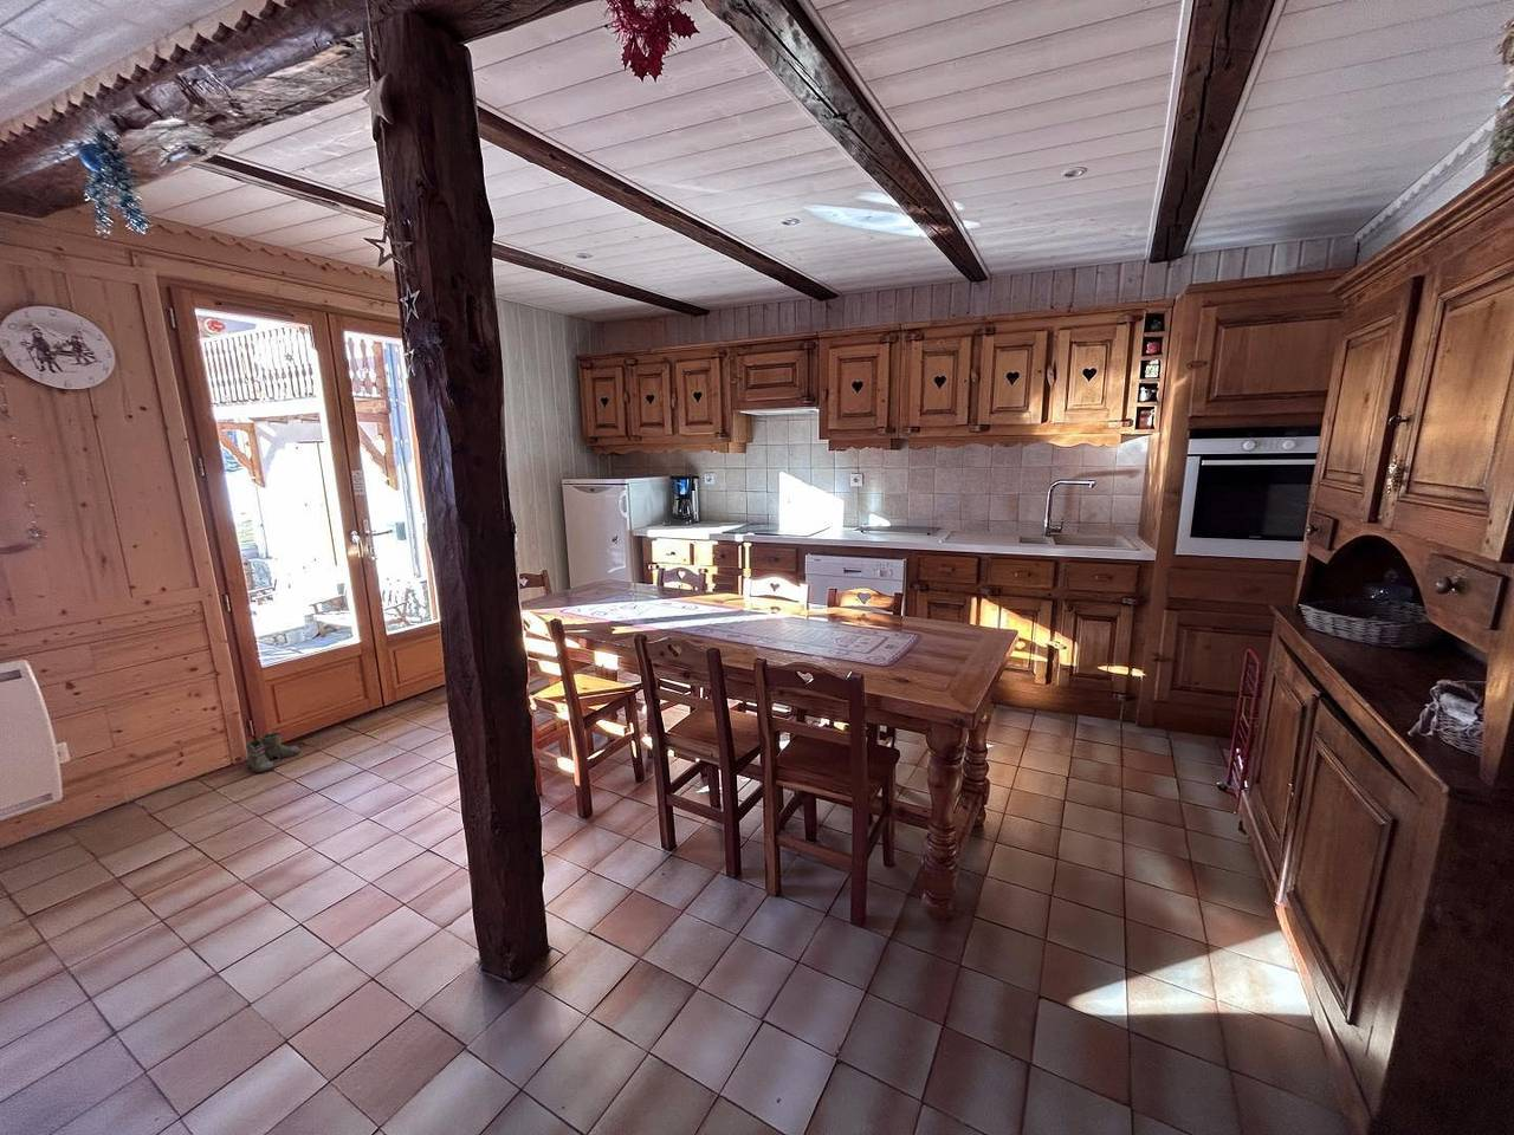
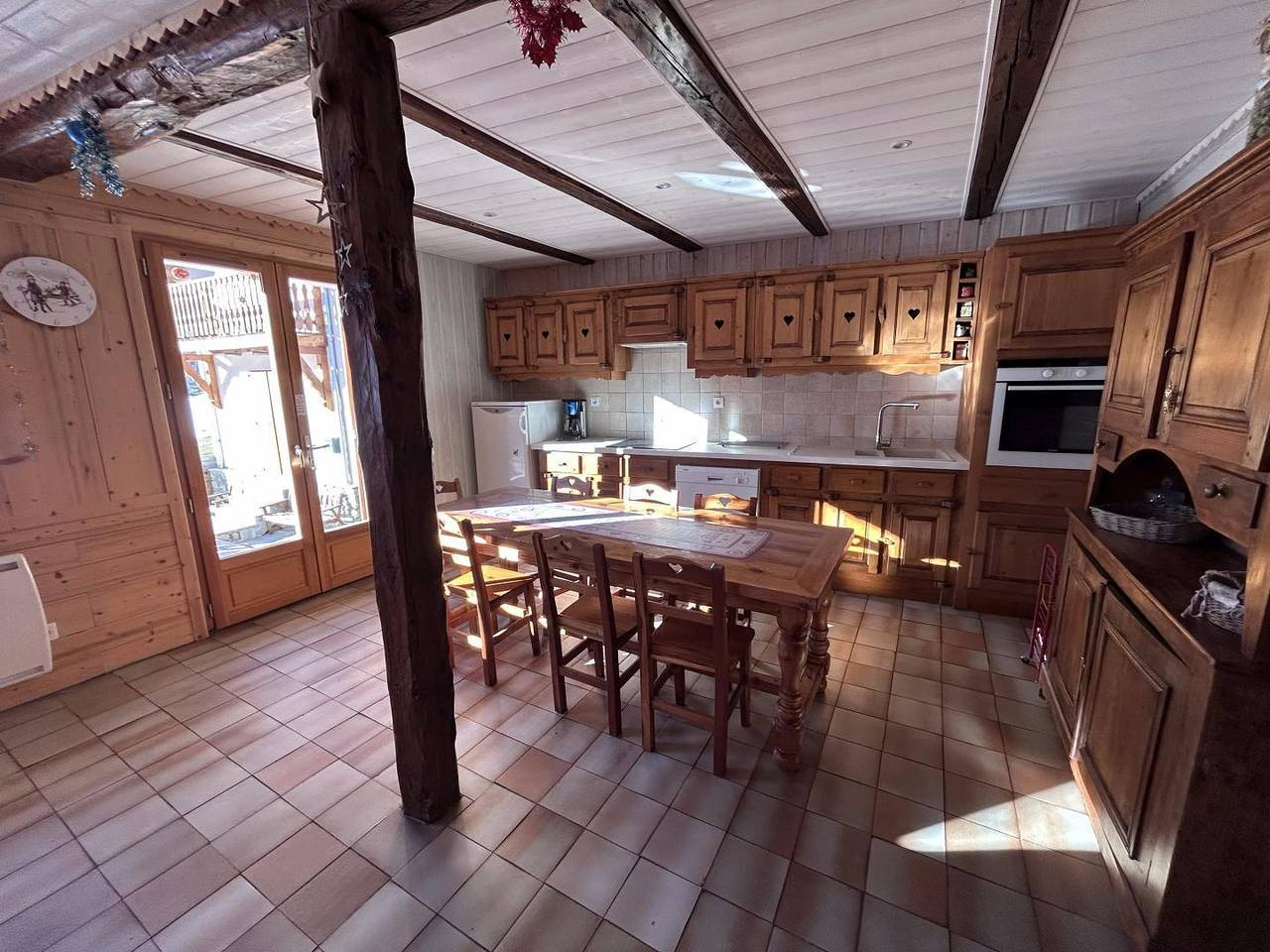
- boots [240,731,302,775]
